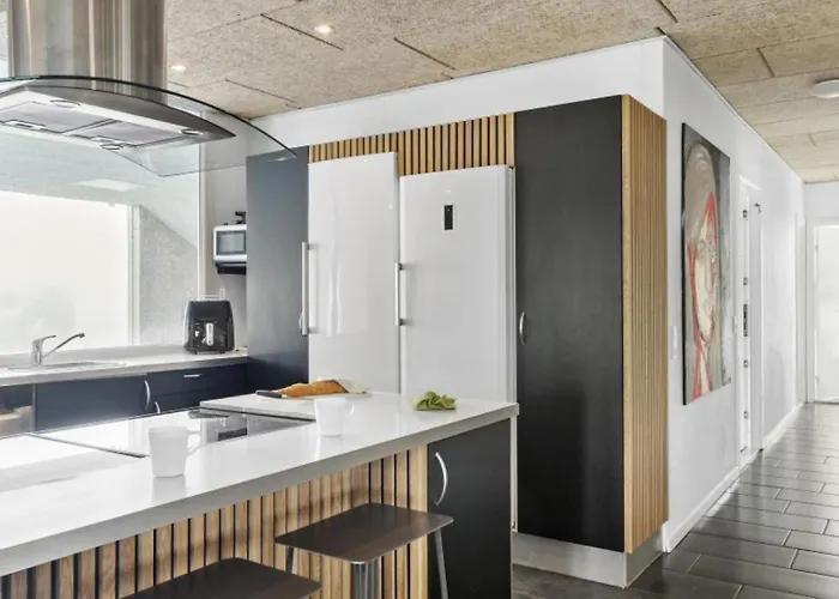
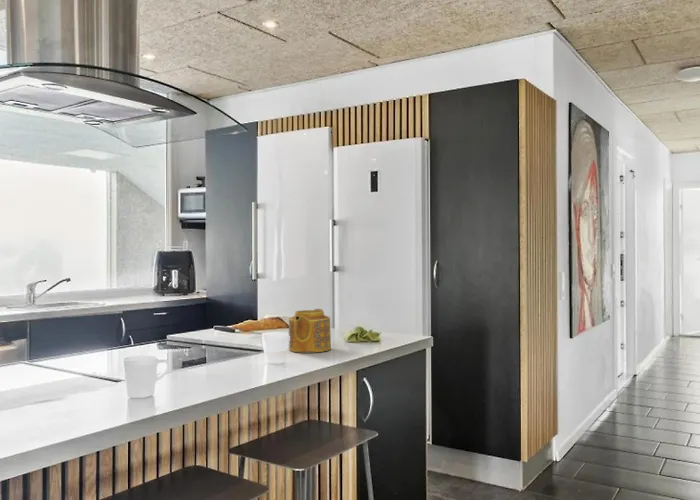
+ teapot [288,308,332,354]
